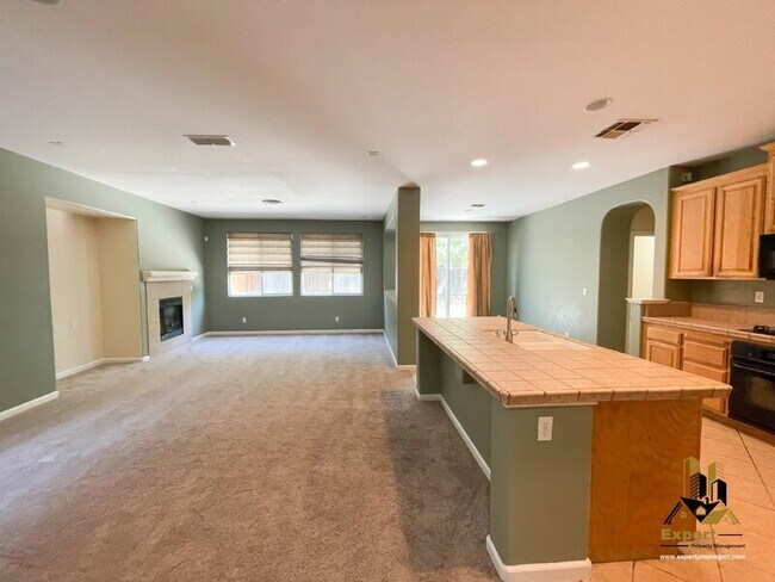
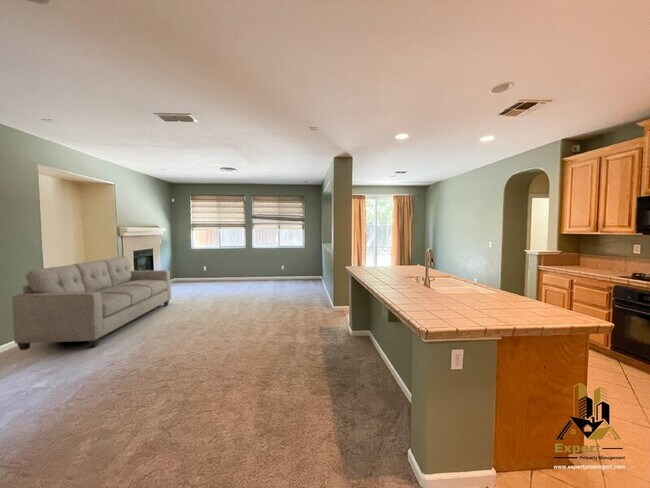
+ sofa [11,255,172,351]
